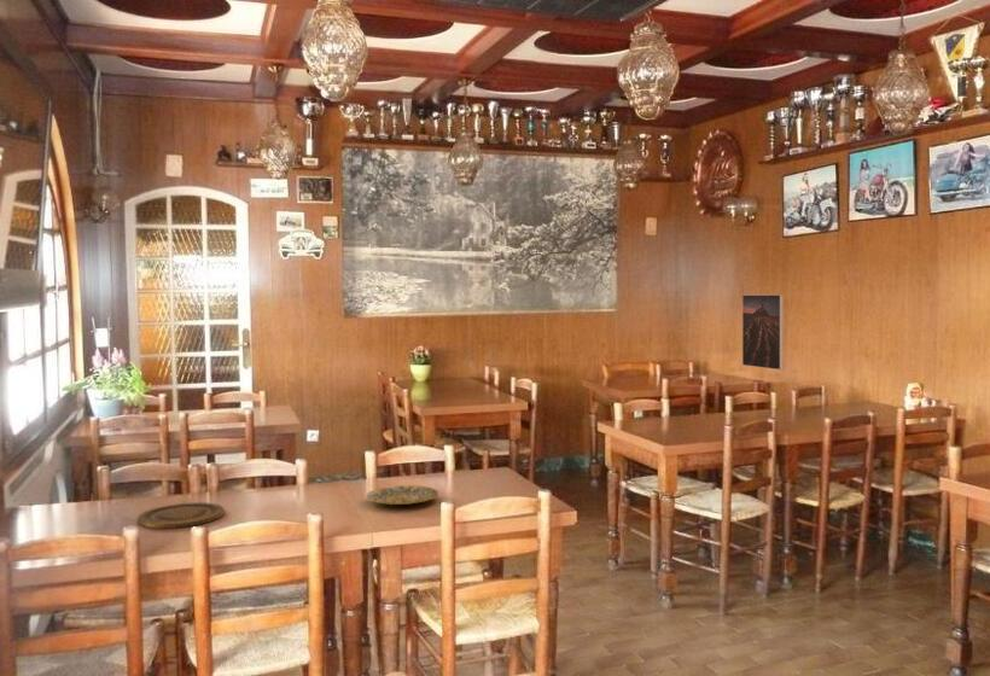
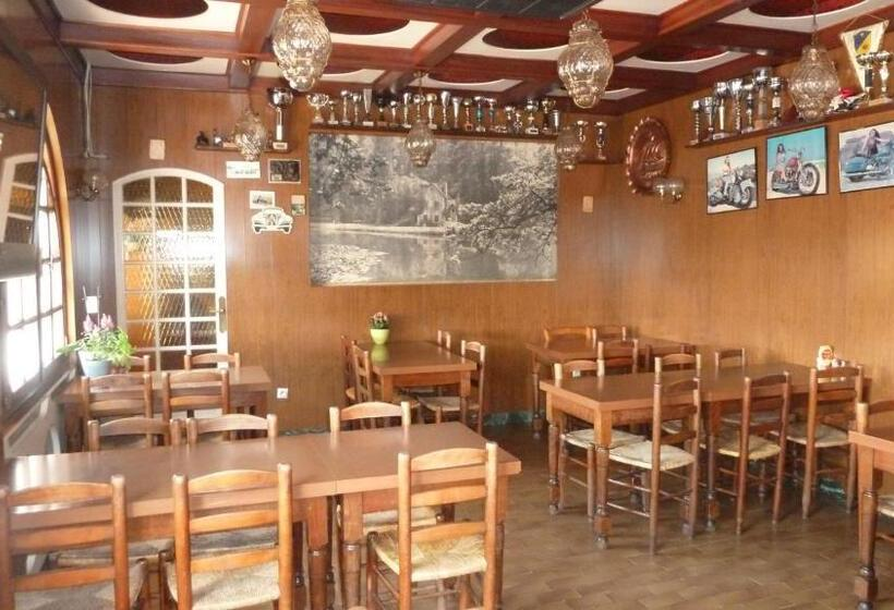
- plate [365,484,439,506]
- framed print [741,293,785,371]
- plate [136,501,226,530]
